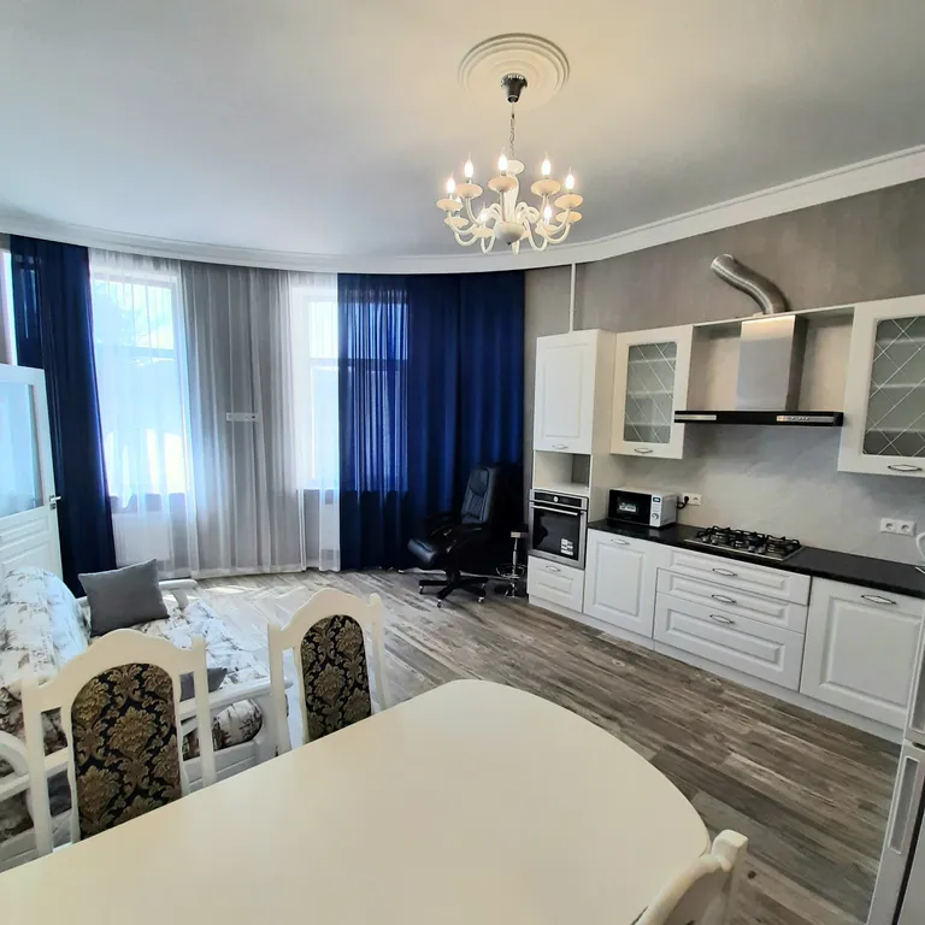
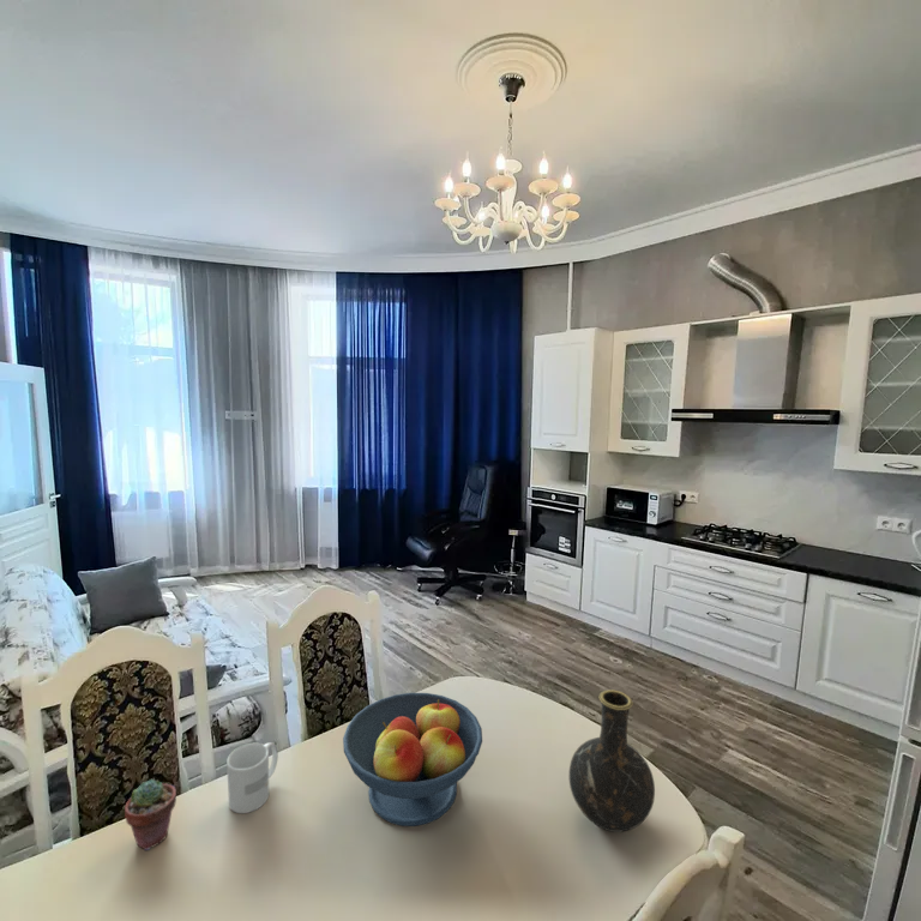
+ potted succulent [124,778,177,851]
+ mug [225,741,279,814]
+ fruit bowl [342,692,483,827]
+ vase [568,688,656,833]
